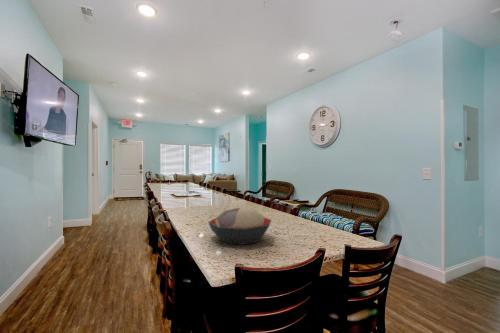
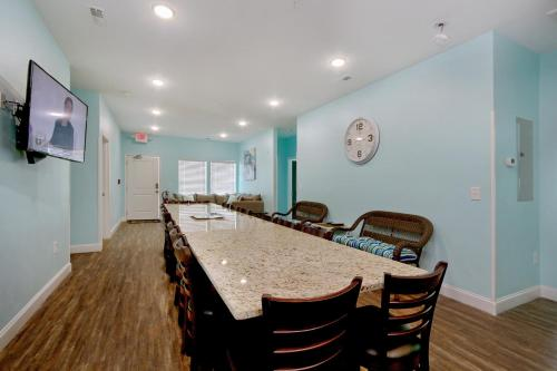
- decorative bowl [207,207,272,246]
